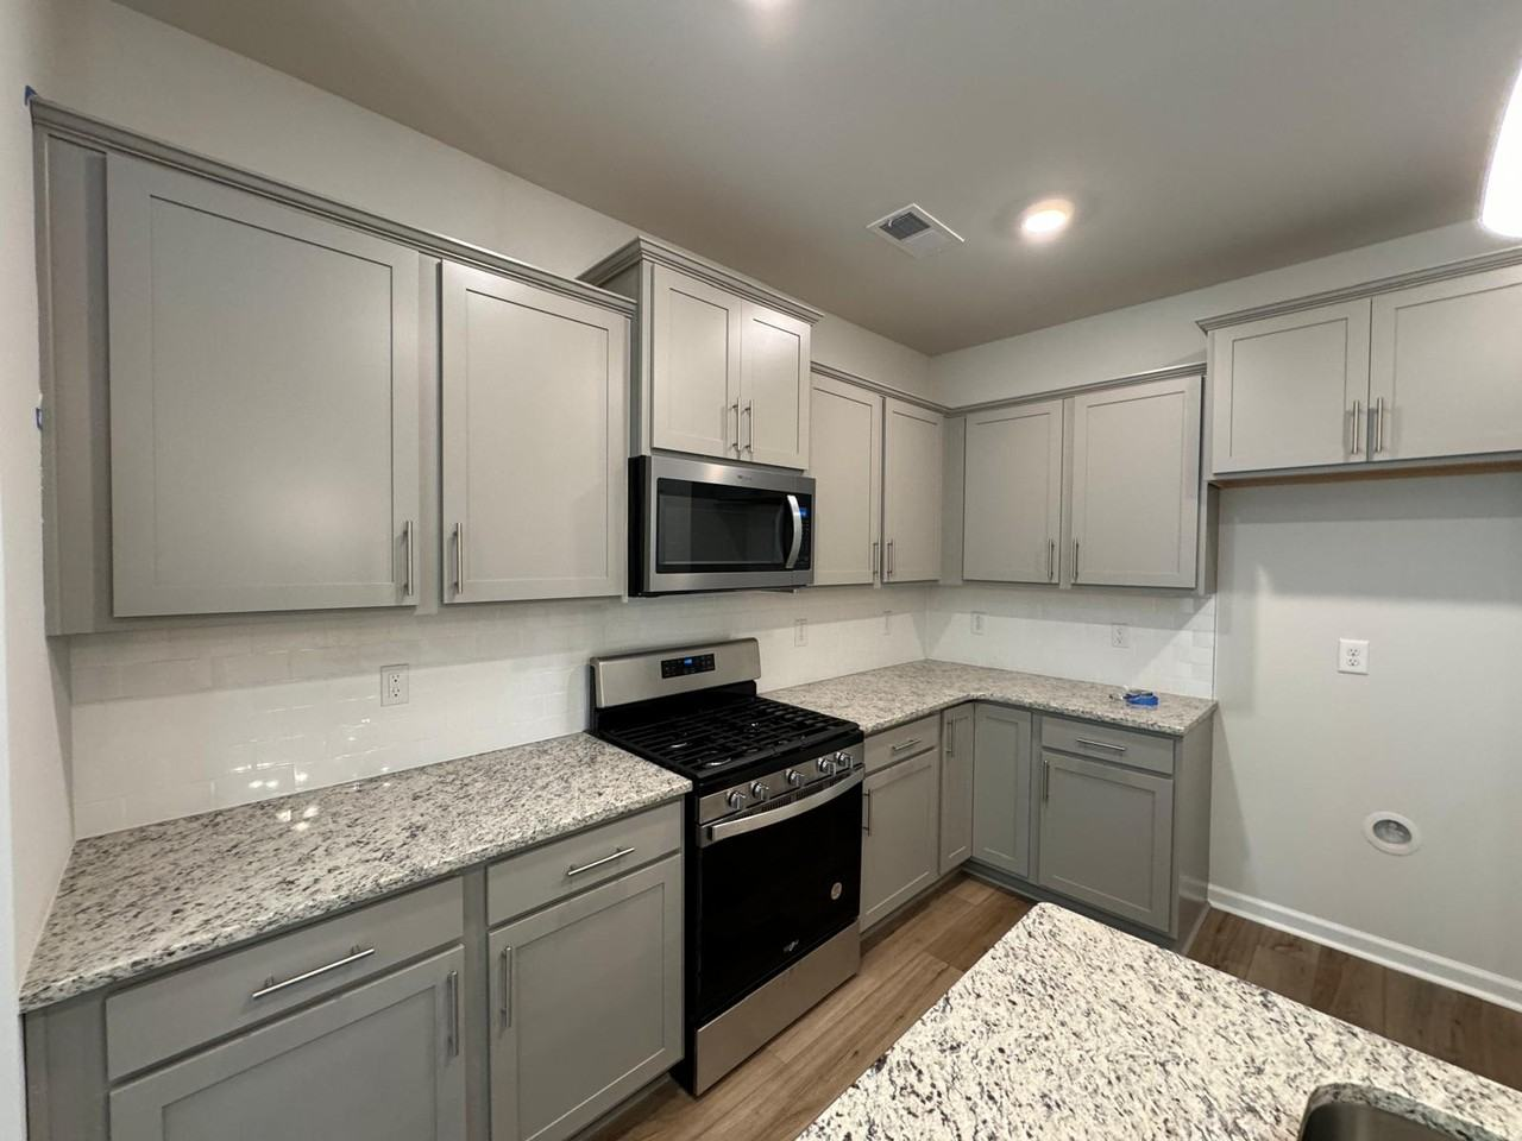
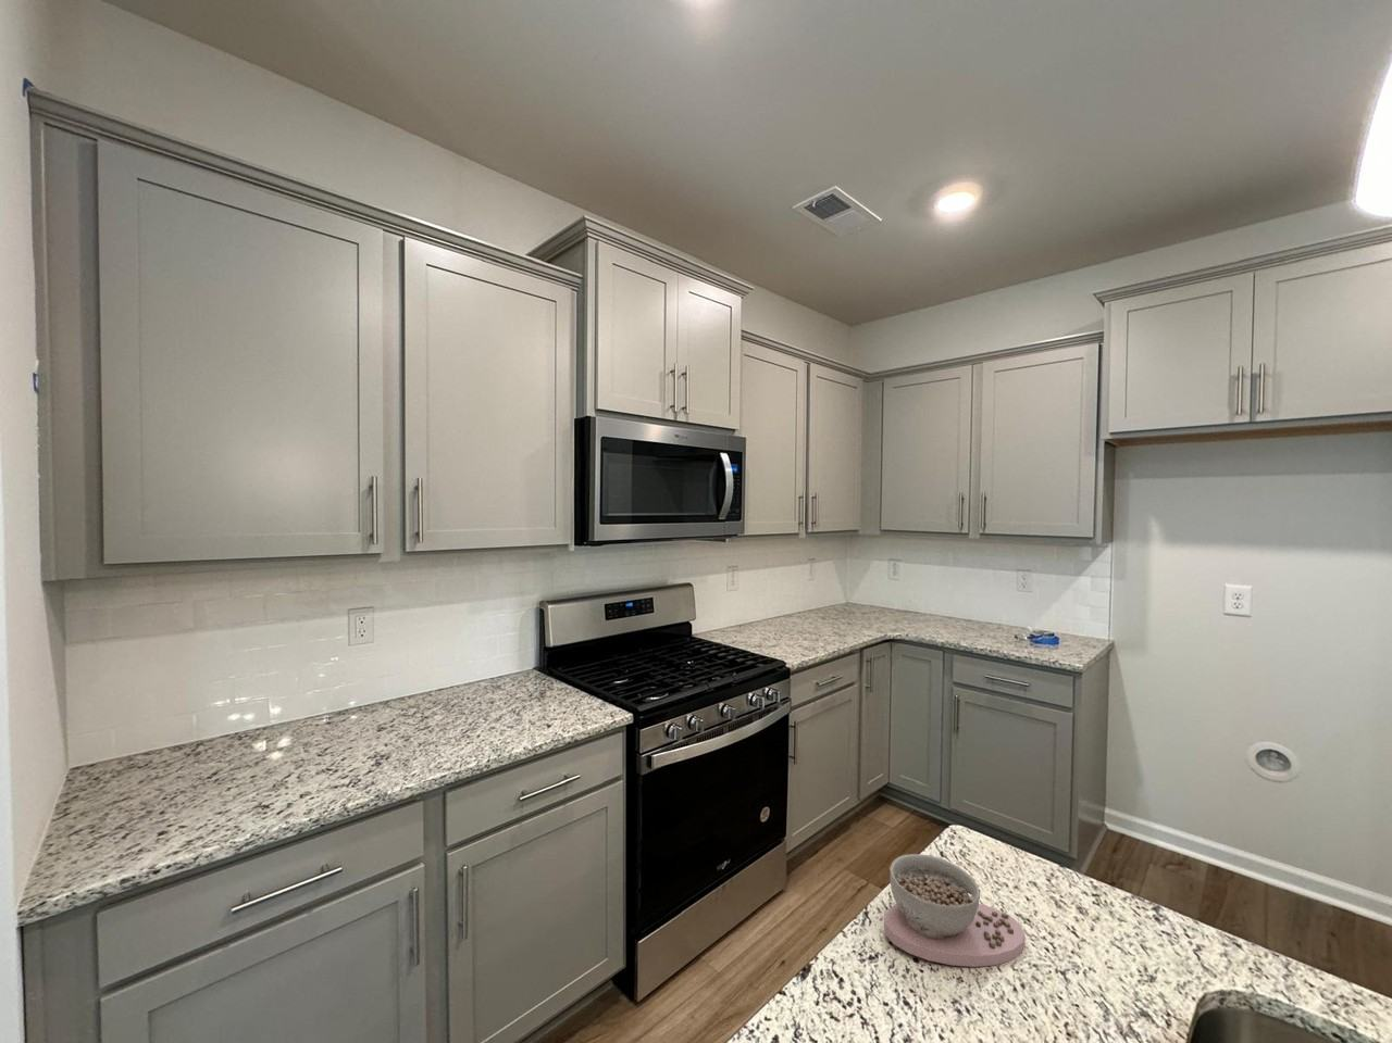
+ bowl [883,852,1026,969]
